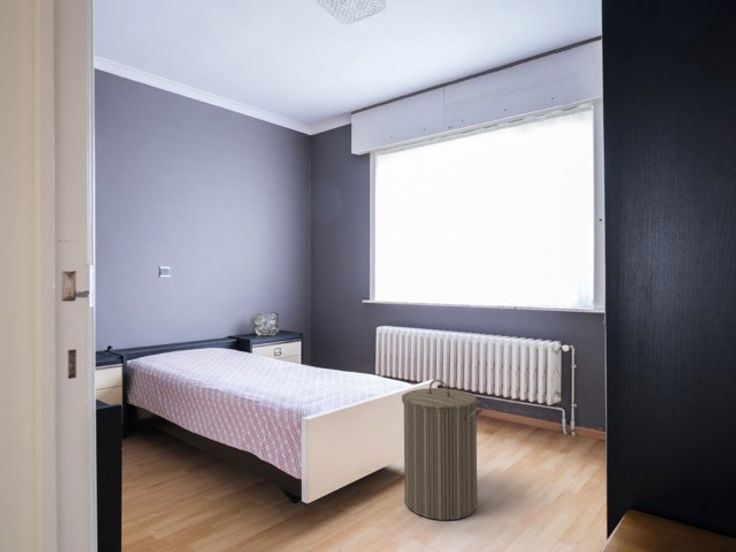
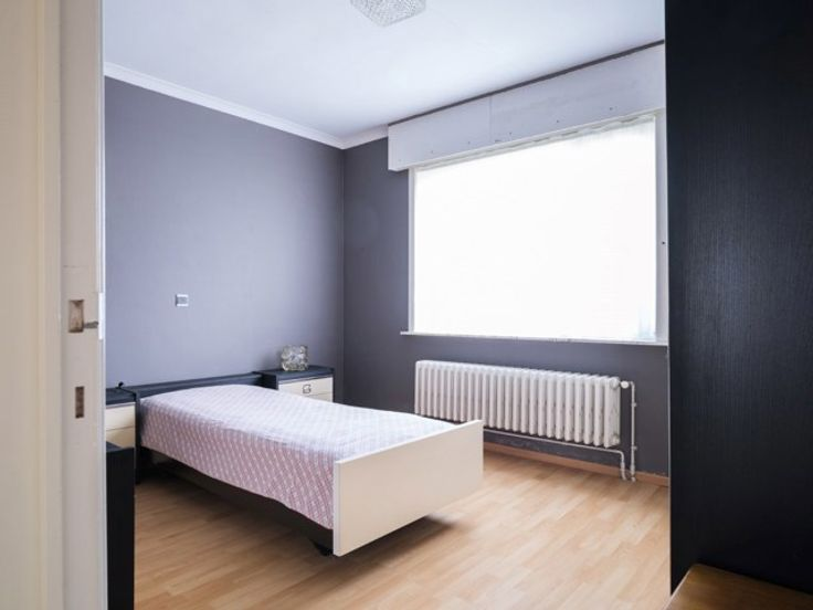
- laundry hamper [401,378,484,521]
